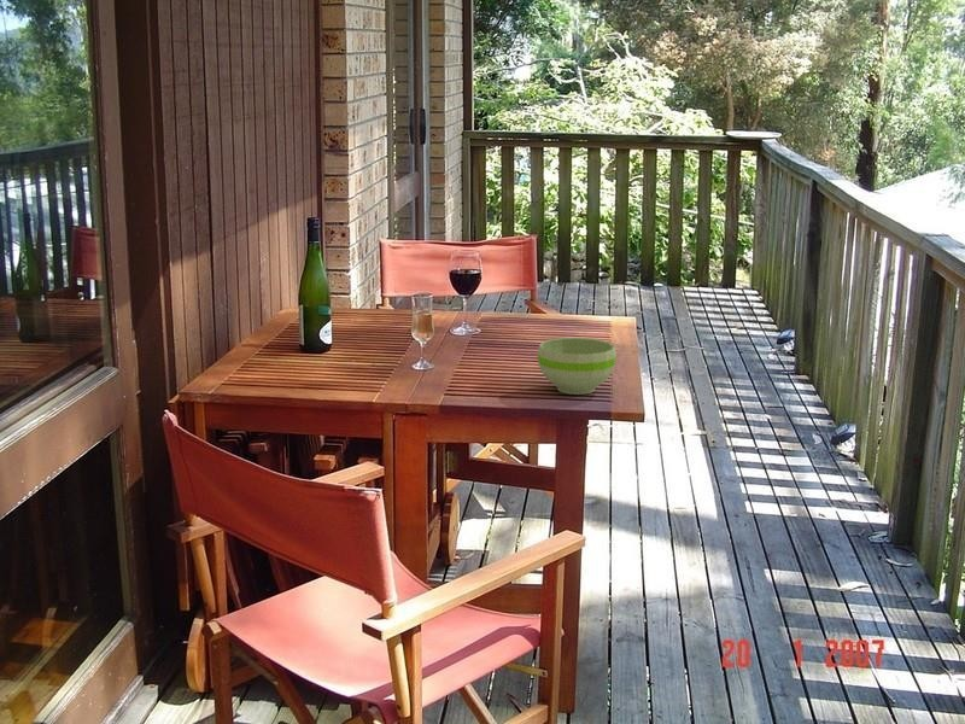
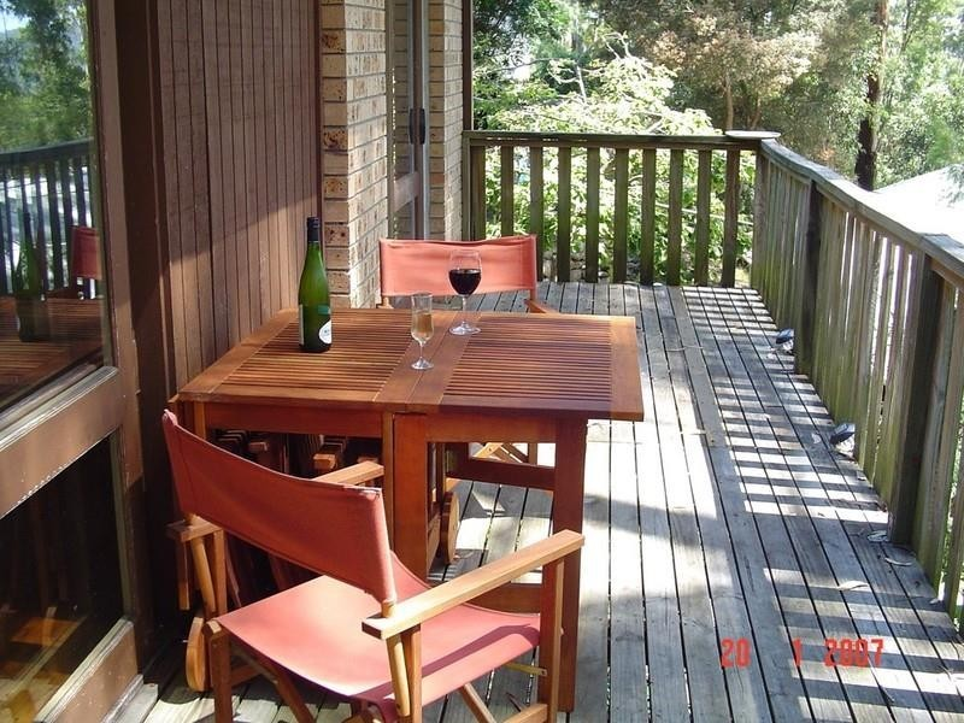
- bowl [537,337,618,396]
